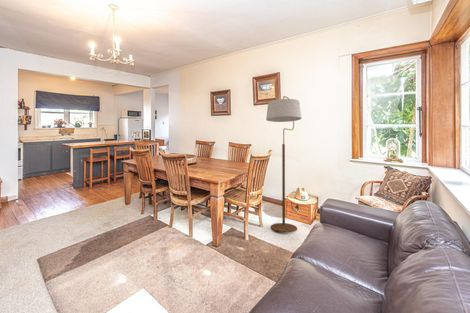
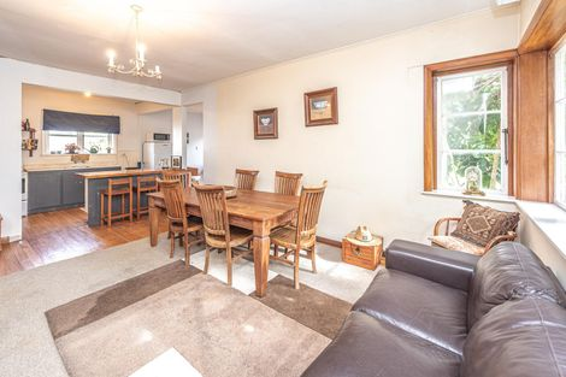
- floor lamp [265,95,302,233]
